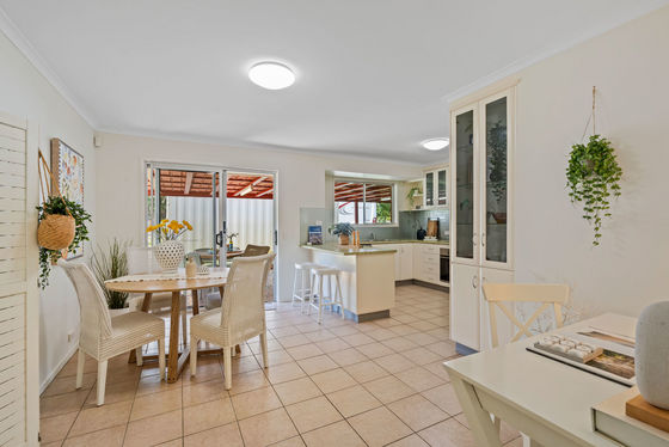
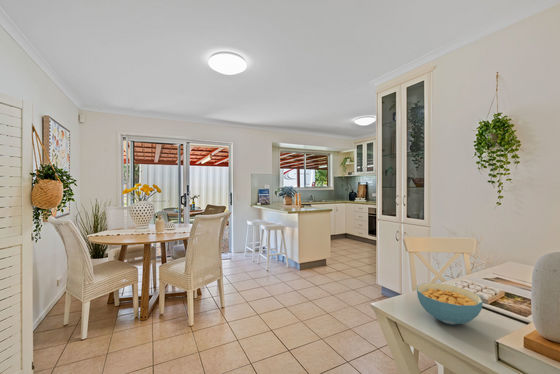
+ cereal bowl [416,282,484,326]
